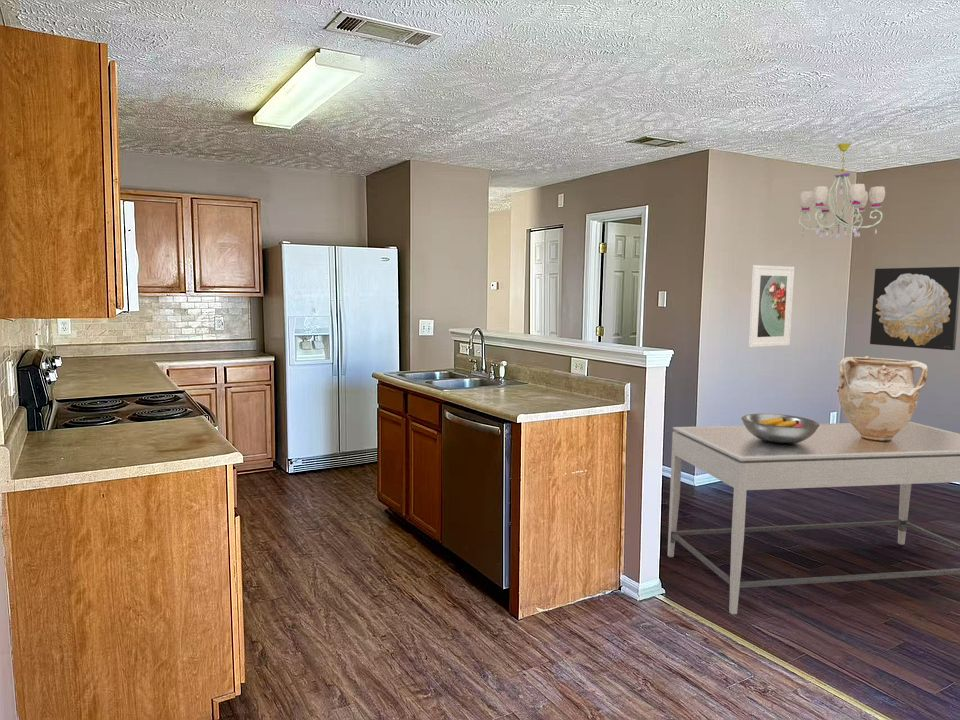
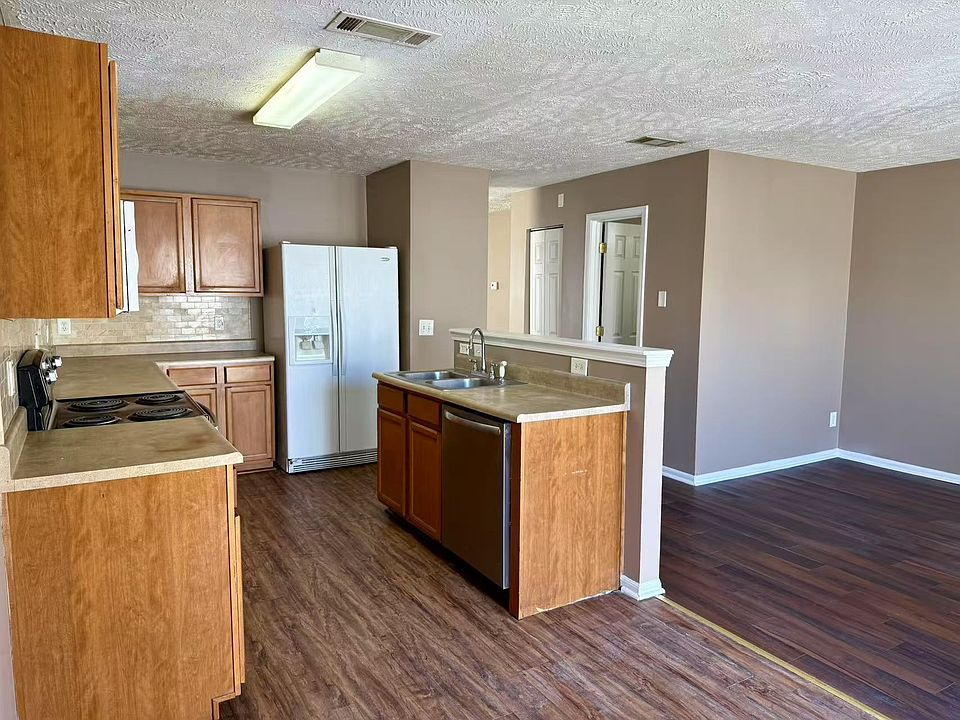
- wall art [869,266,960,351]
- fruit bowl [740,413,820,444]
- dining table [667,421,960,615]
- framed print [747,264,795,348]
- chandelier [798,142,886,240]
- vase [836,355,929,441]
